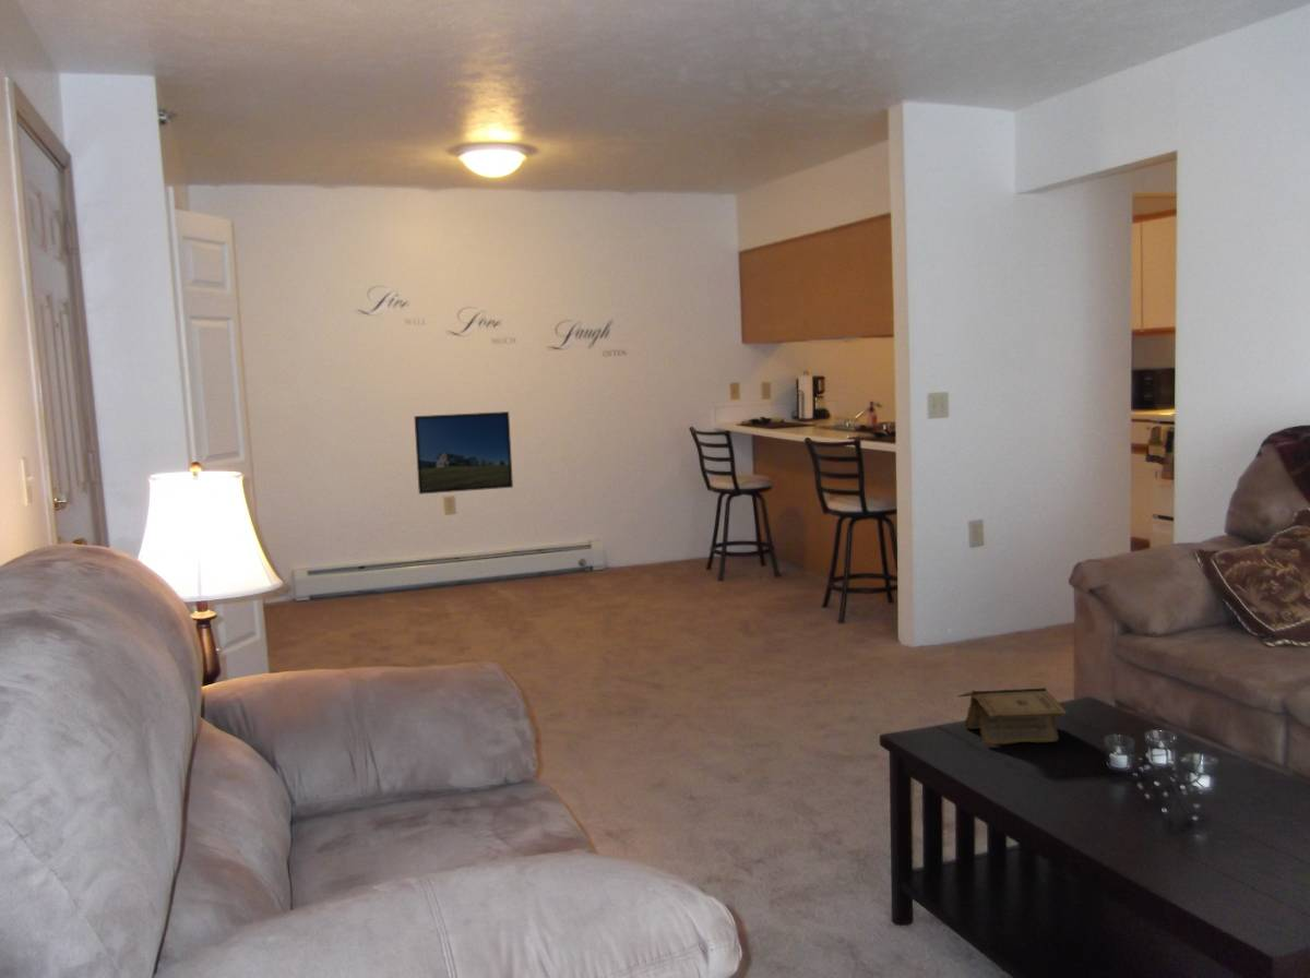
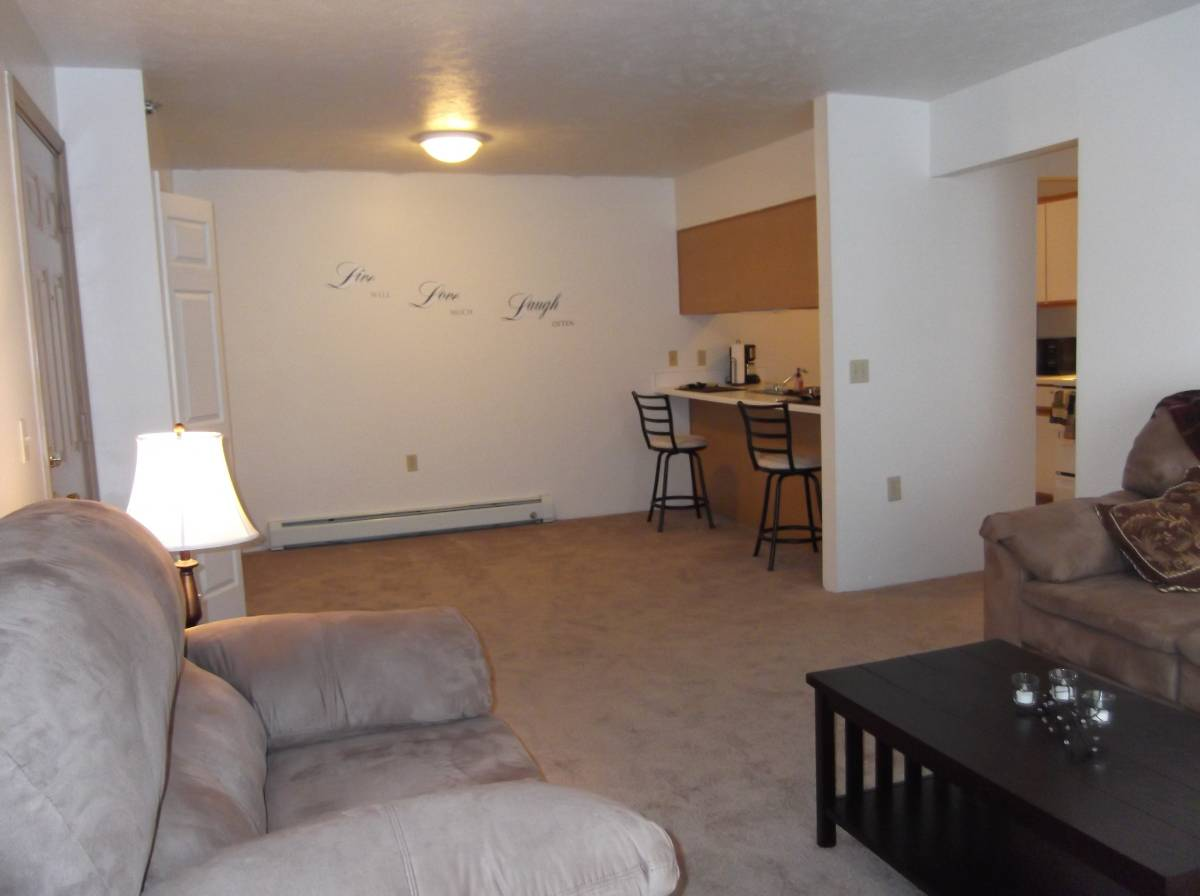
- book [956,687,1069,747]
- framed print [414,410,514,496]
